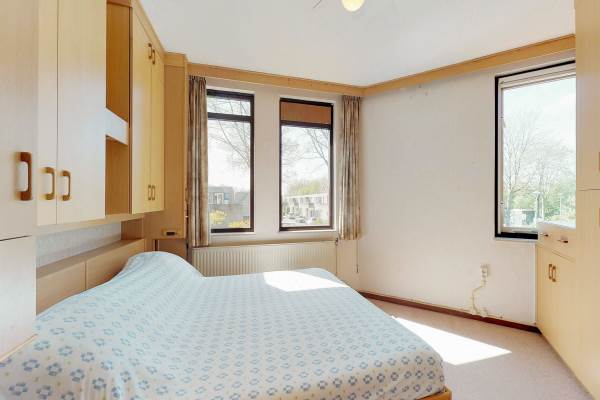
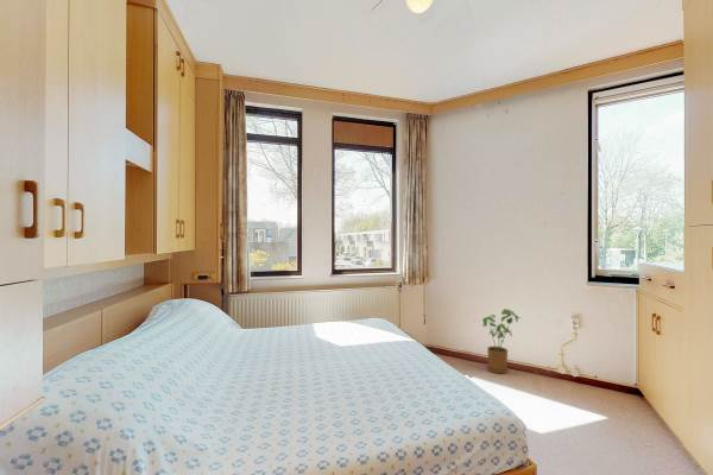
+ house plant [481,308,523,374]
